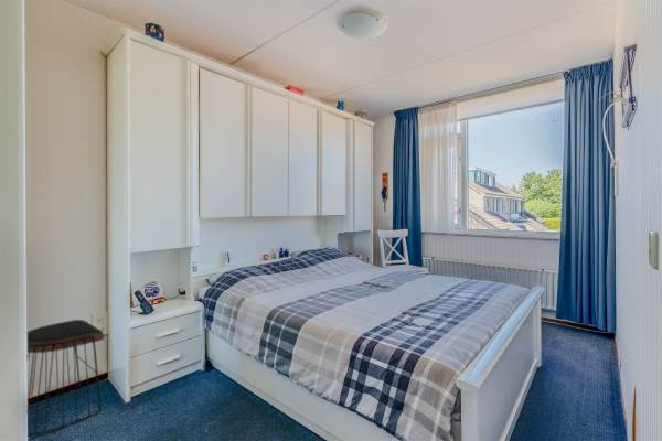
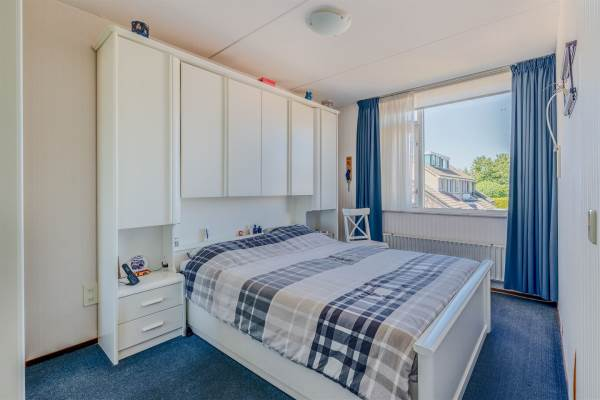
- stool [26,319,106,437]
